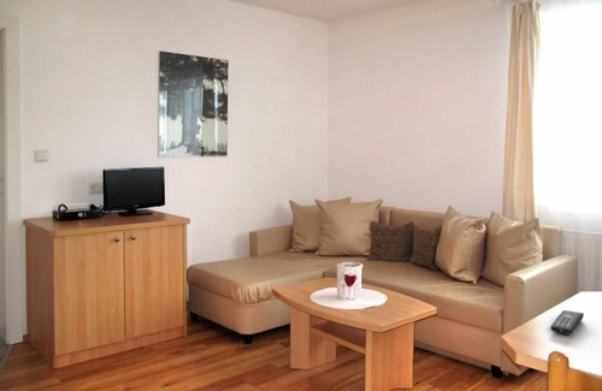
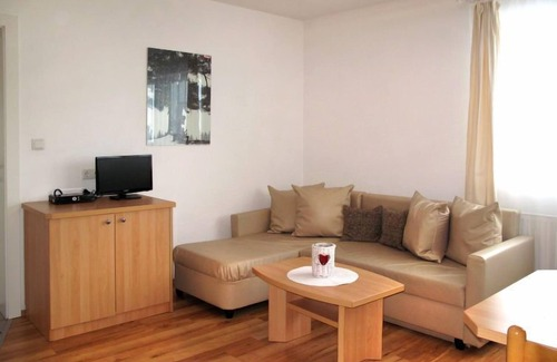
- remote control [549,309,585,336]
